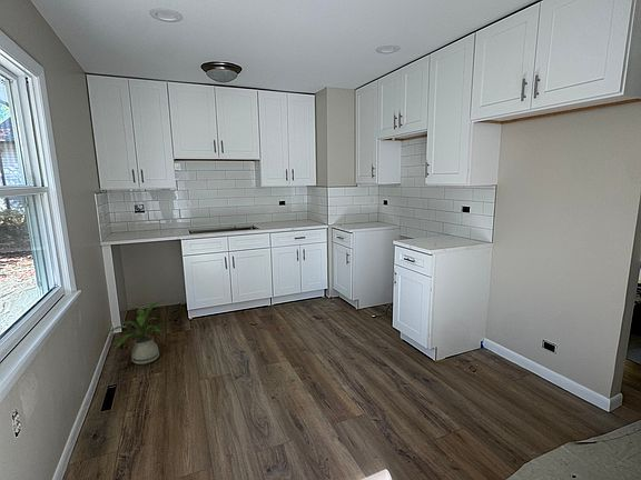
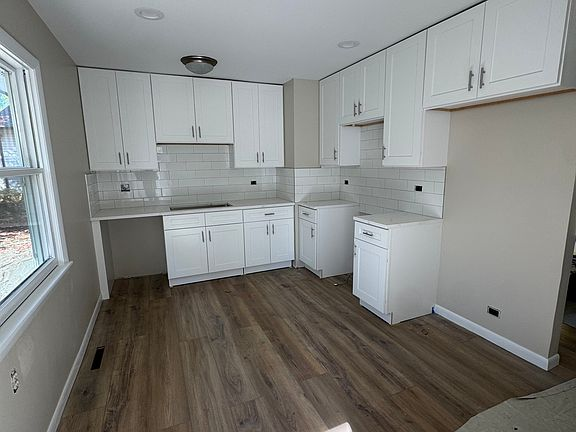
- house plant [102,300,165,366]
